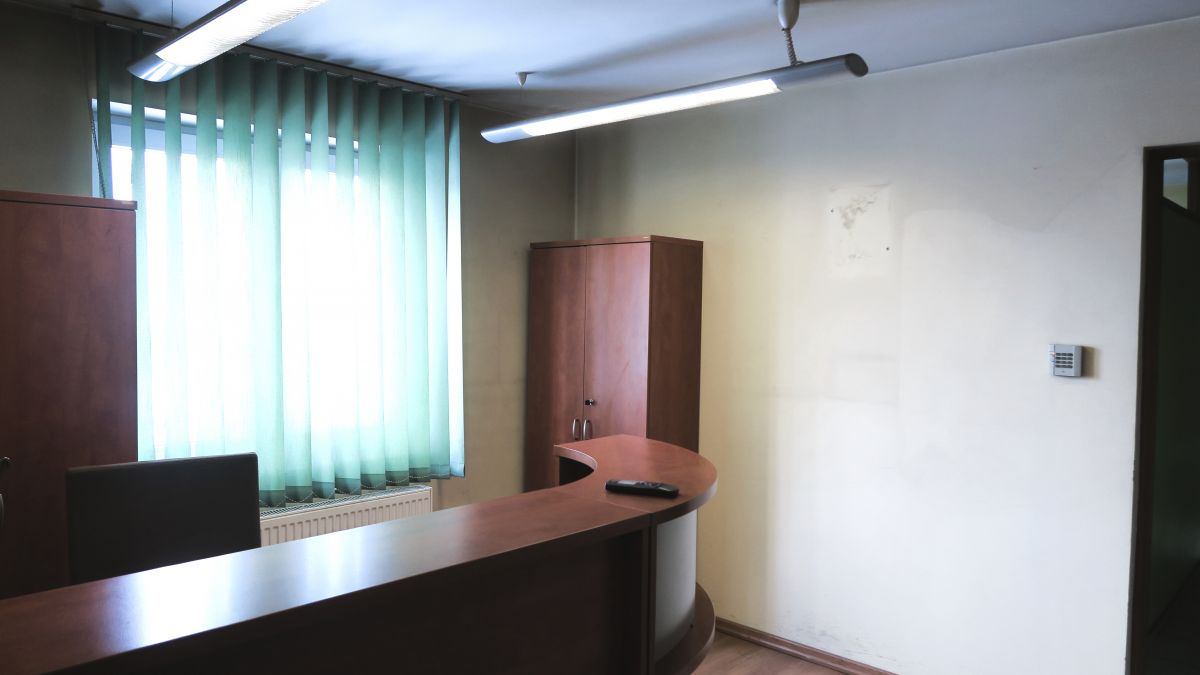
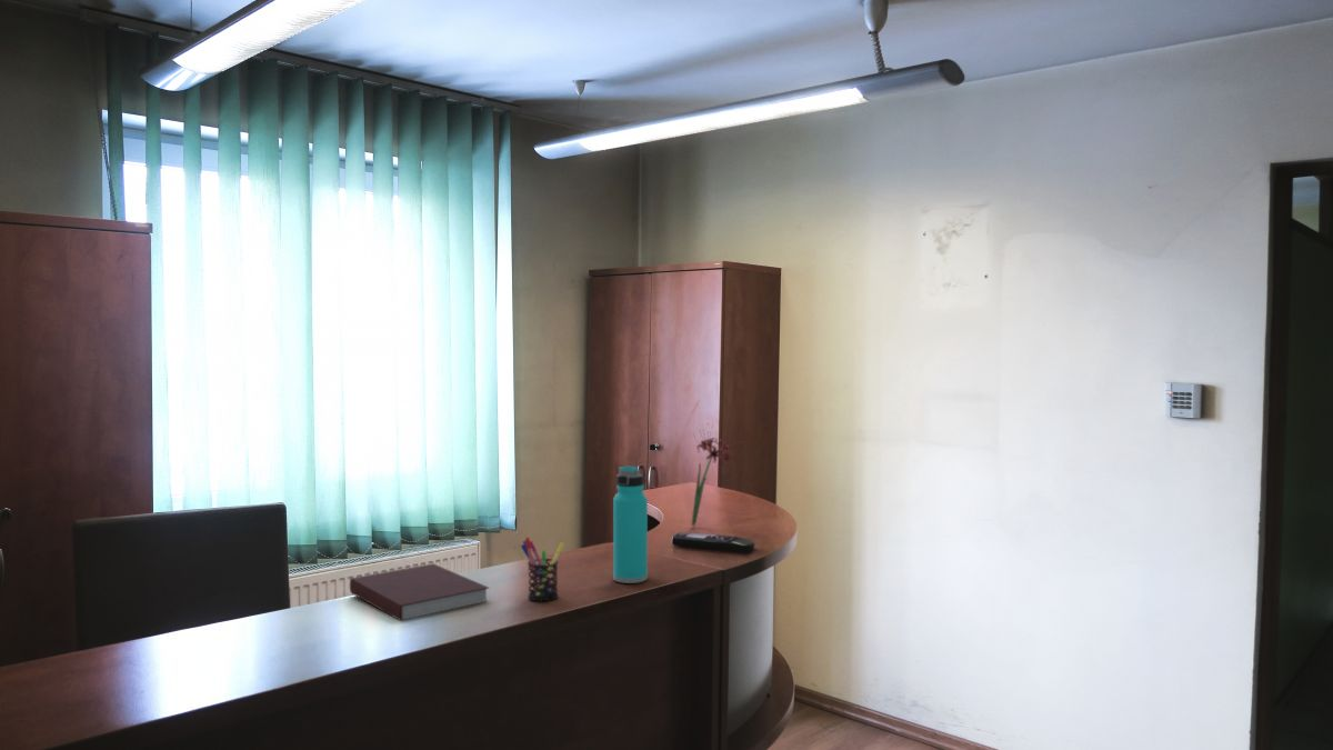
+ notebook [349,562,490,621]
+ pen holder [520,536,565,602]
+ flower [690,421,742,527]
+ water bottle [612,464,649,584]
